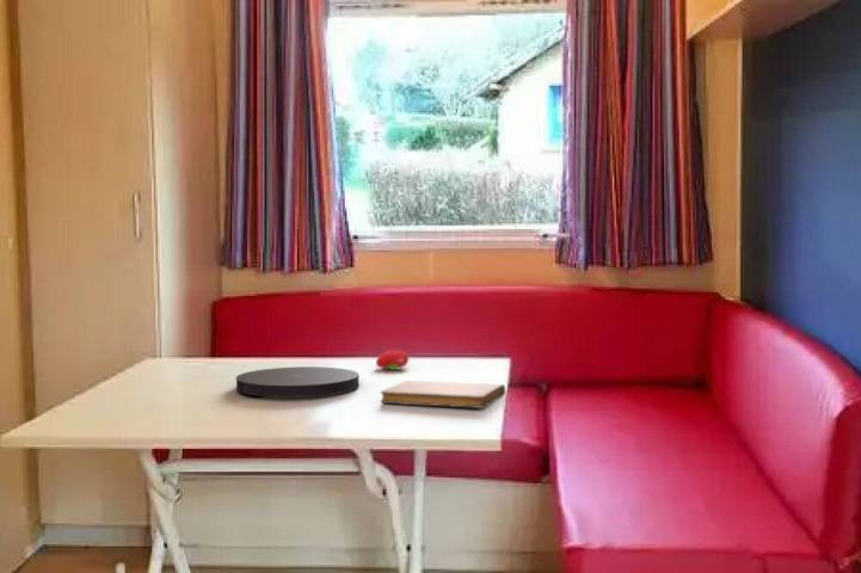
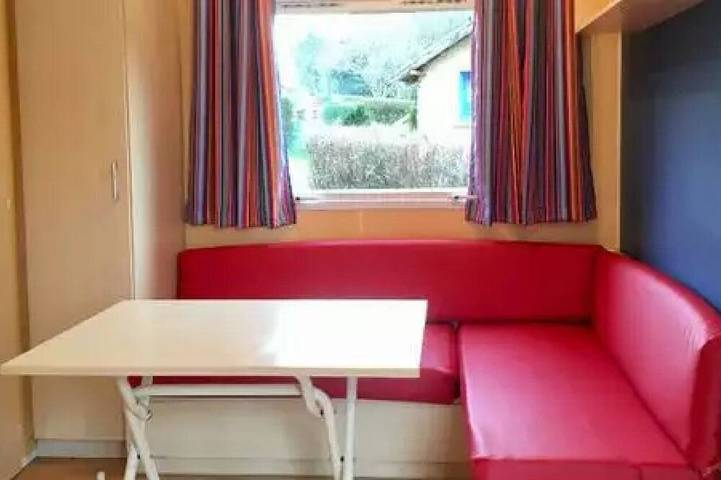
- plate [235,365,361,399]
- notebook [380,380,506,409]
- fruit [375,349,410,371]
